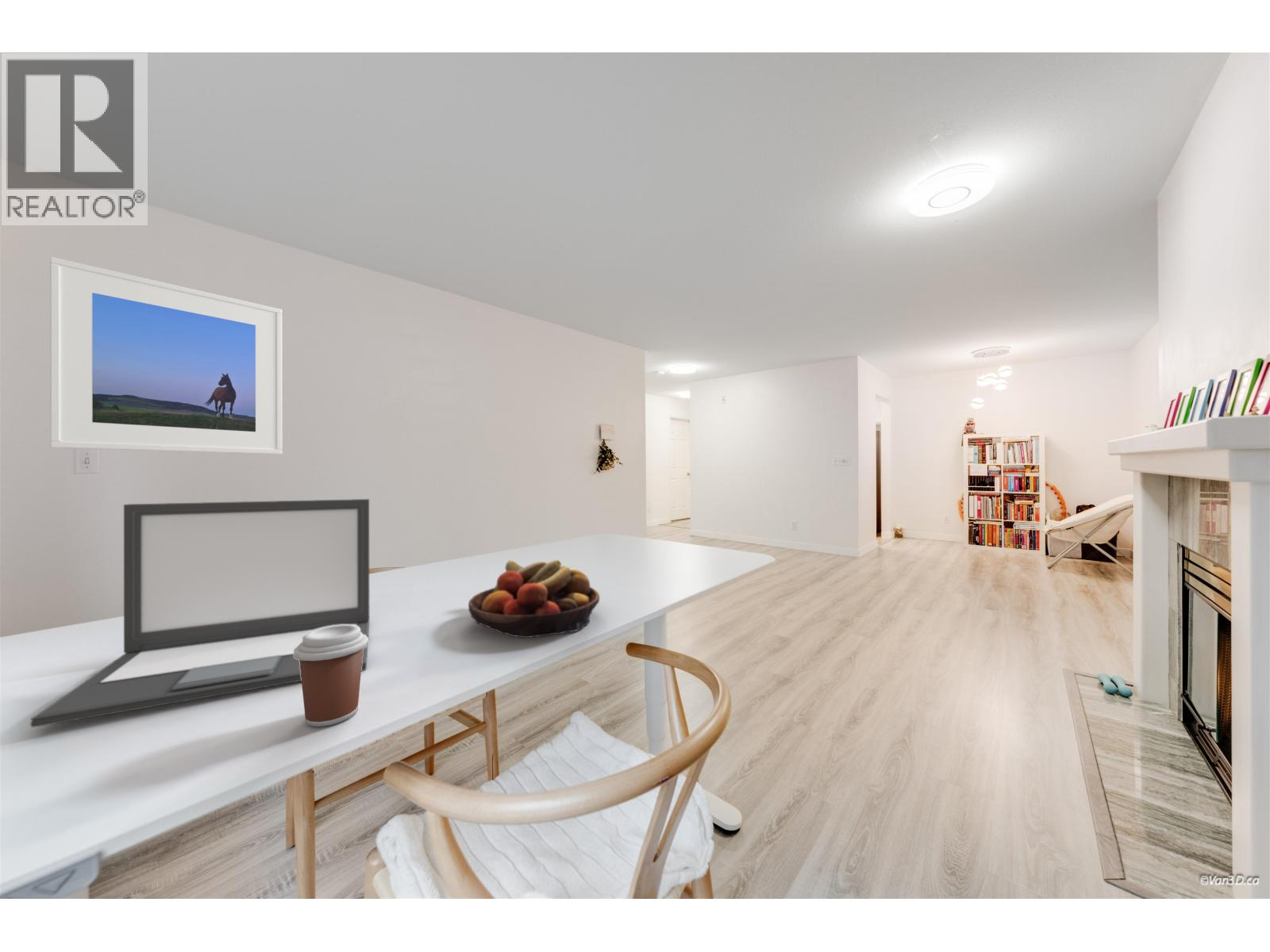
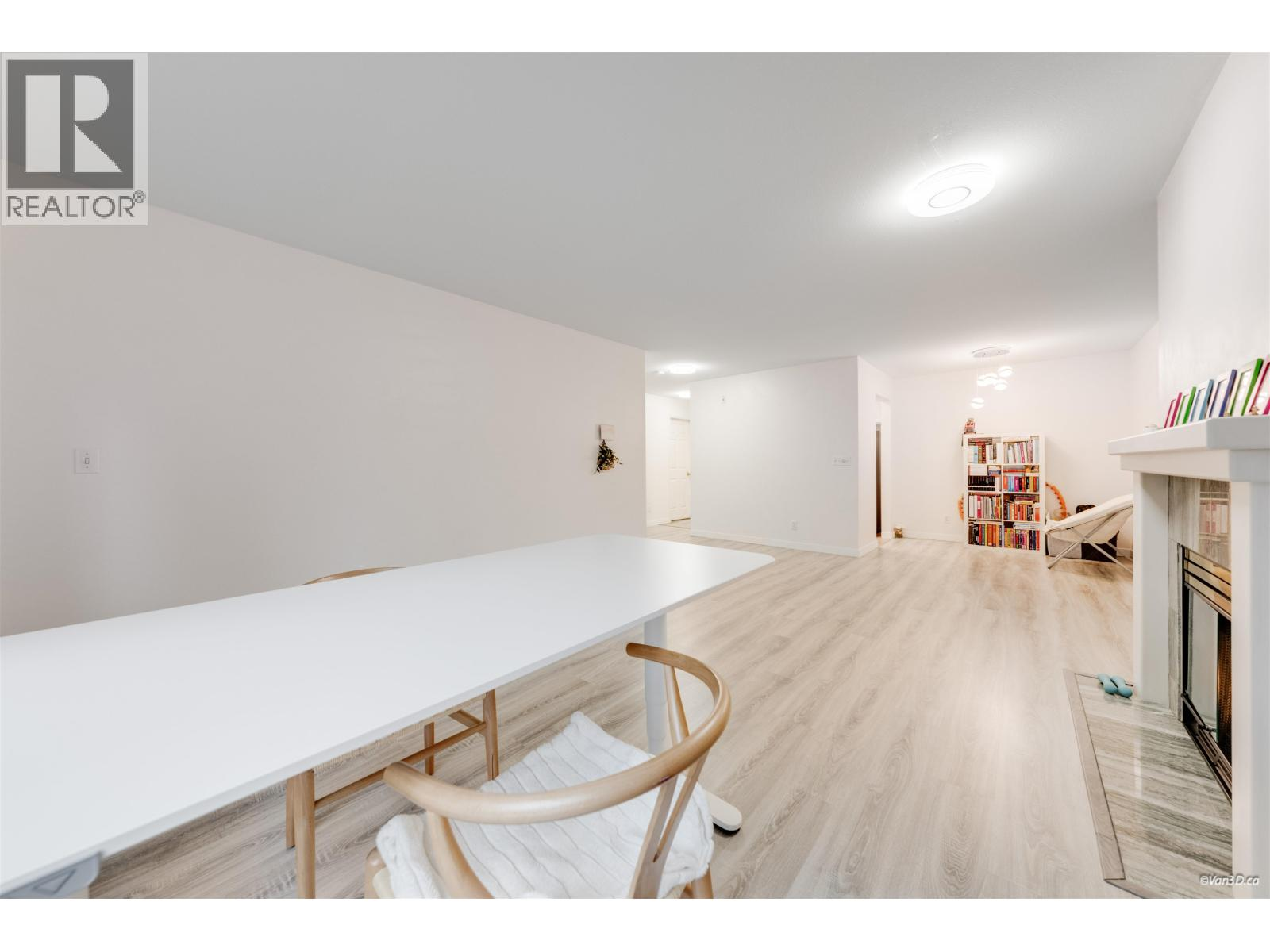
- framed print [49,256,283,455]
- laptop [30,498,370,728]
- coffee cup [294,624,369,727]
- fruit bowl [468,559,601,639]
